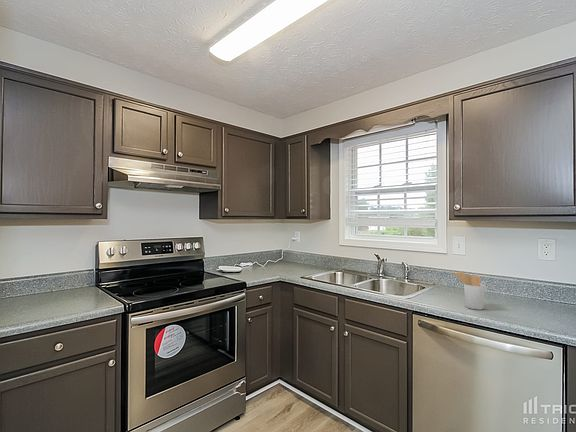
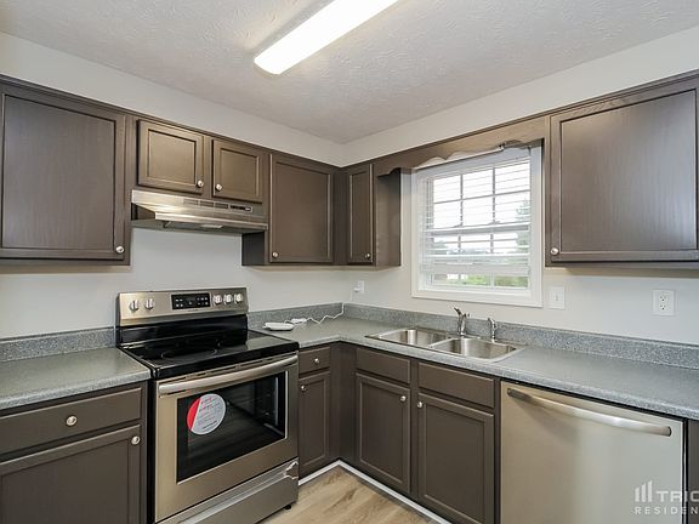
- utensil holder [453,271,486,311]
